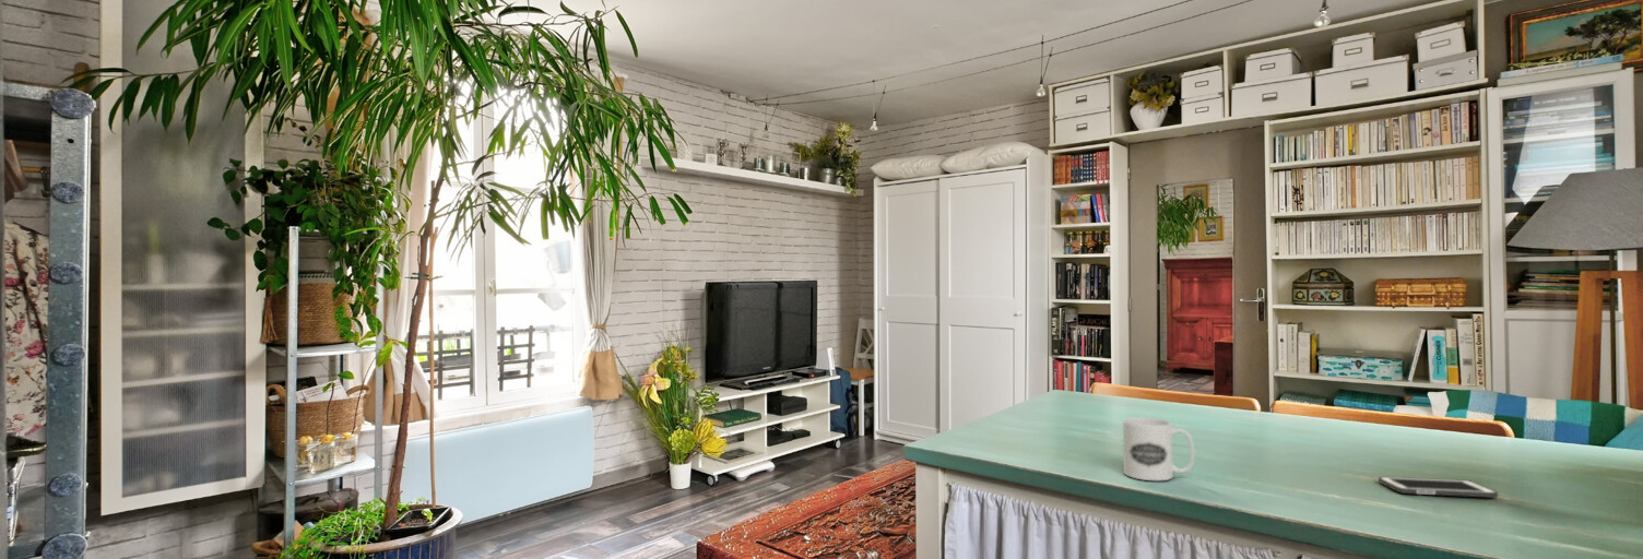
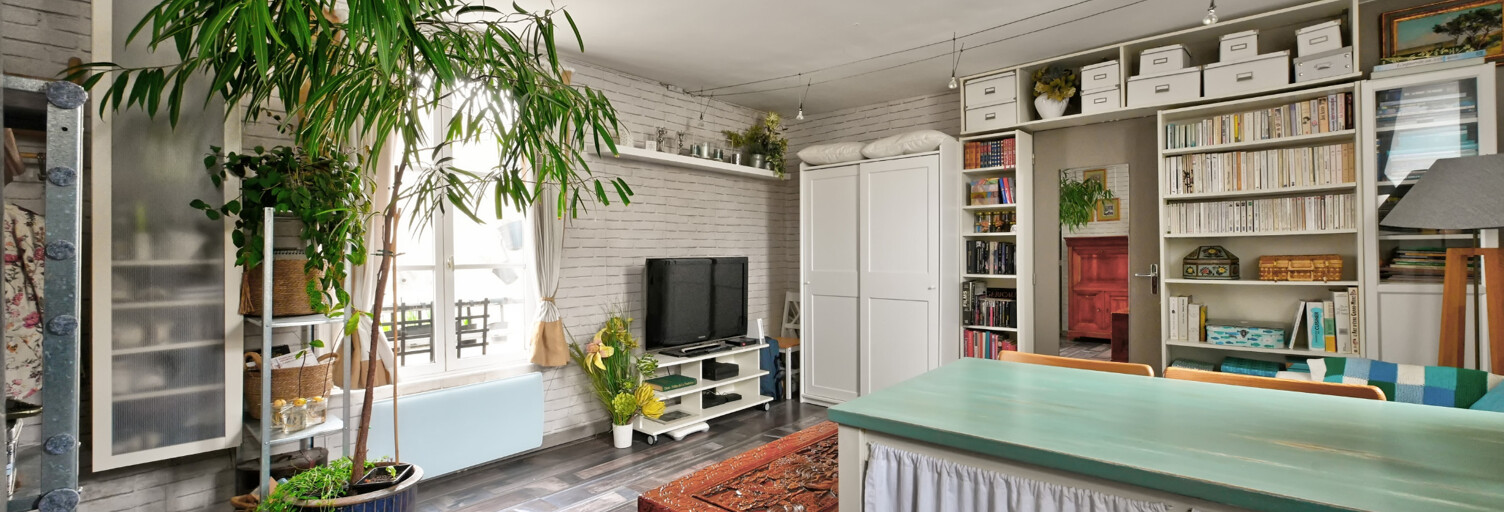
- mug [1122,416,1195,481]
- cell phone [1378,476,1499,499]
